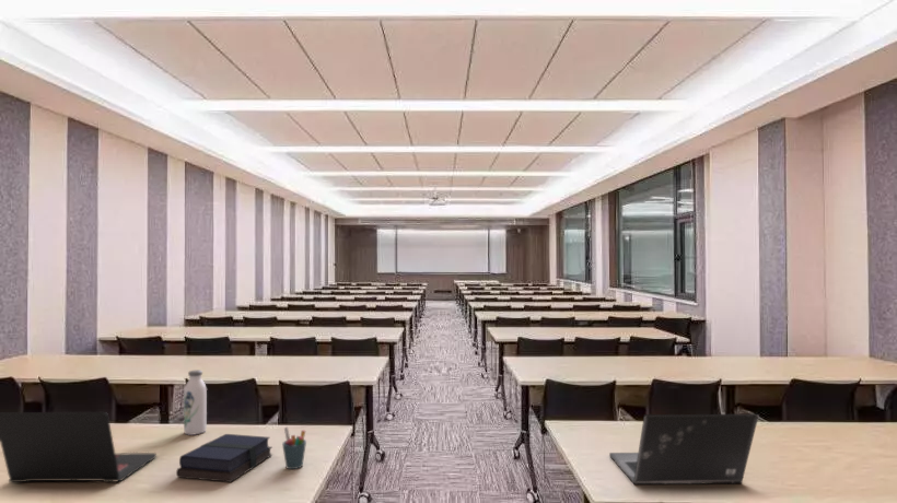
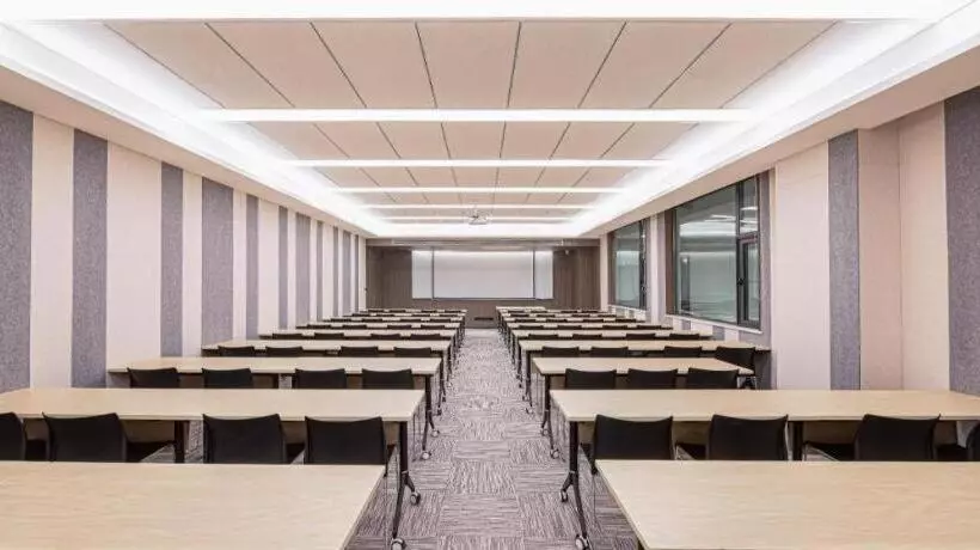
- pen holder [281,426,307,470]
- laptop [608,413,760,486]
- laptop [0,411,158,483]
- water bottle [183,369,208,436]
- book [175,433,273,483]
